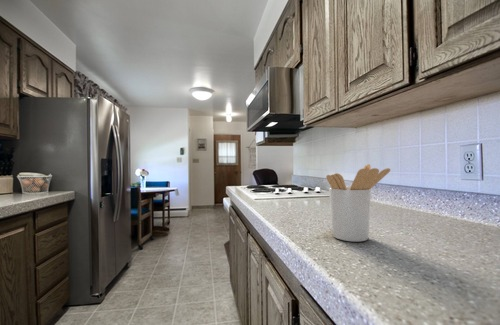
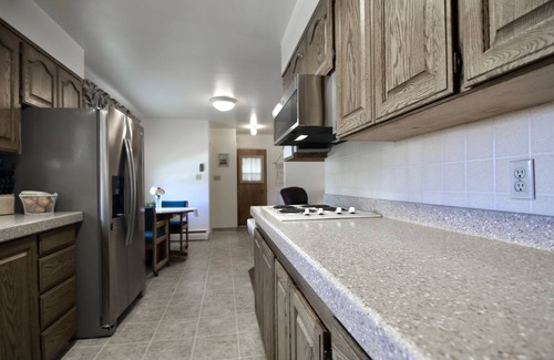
- utensil holder [325,163,391,243]
